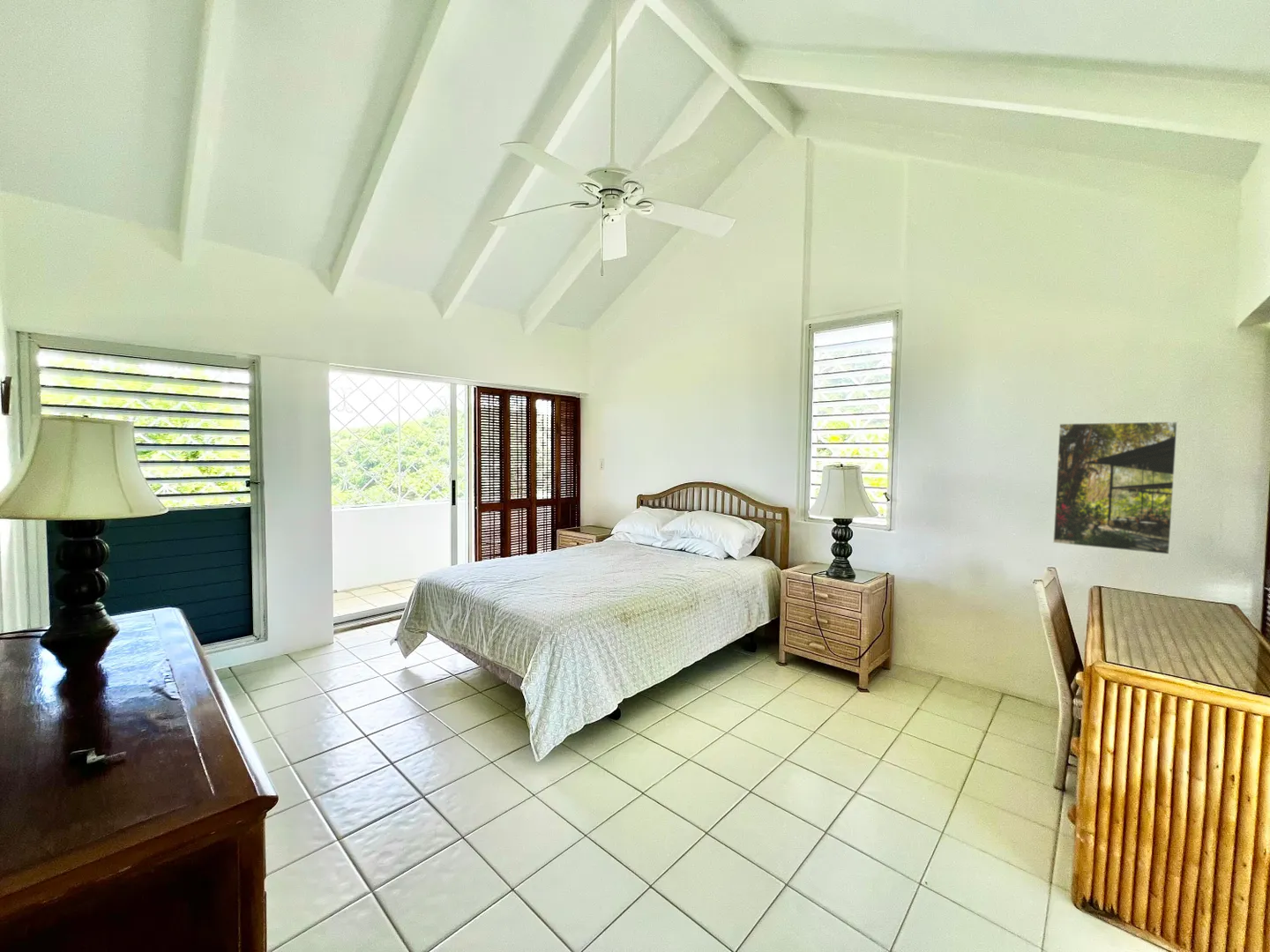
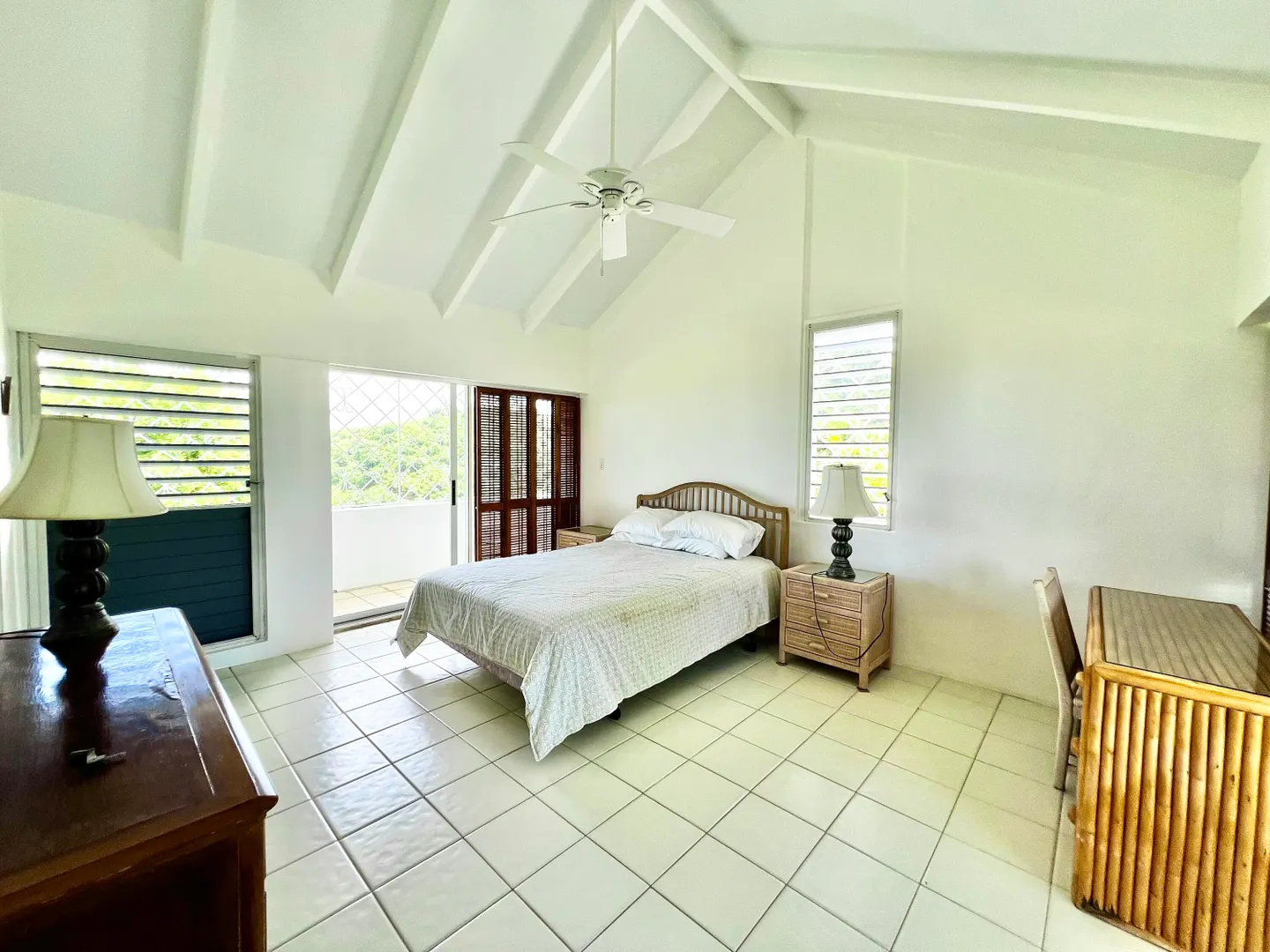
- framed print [1052,420,1179,555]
